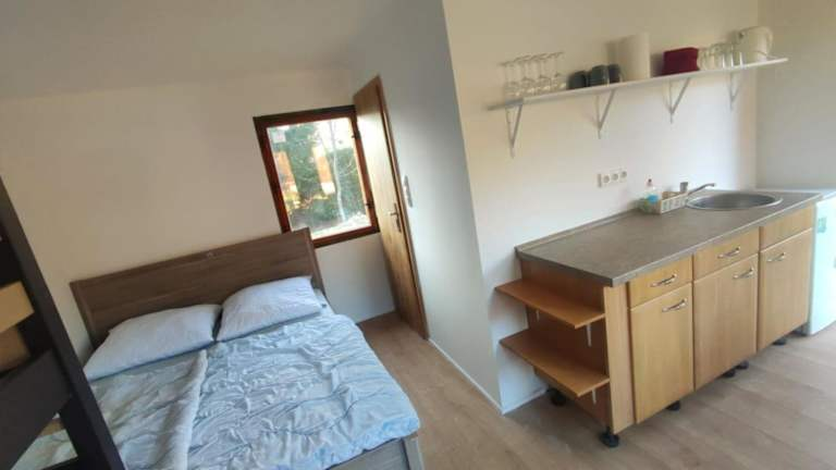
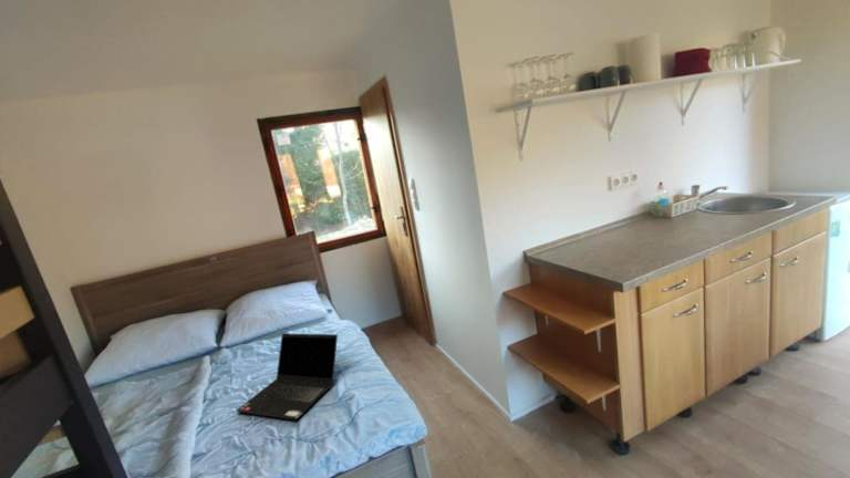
+ laptop computer [235,332,339,420]
